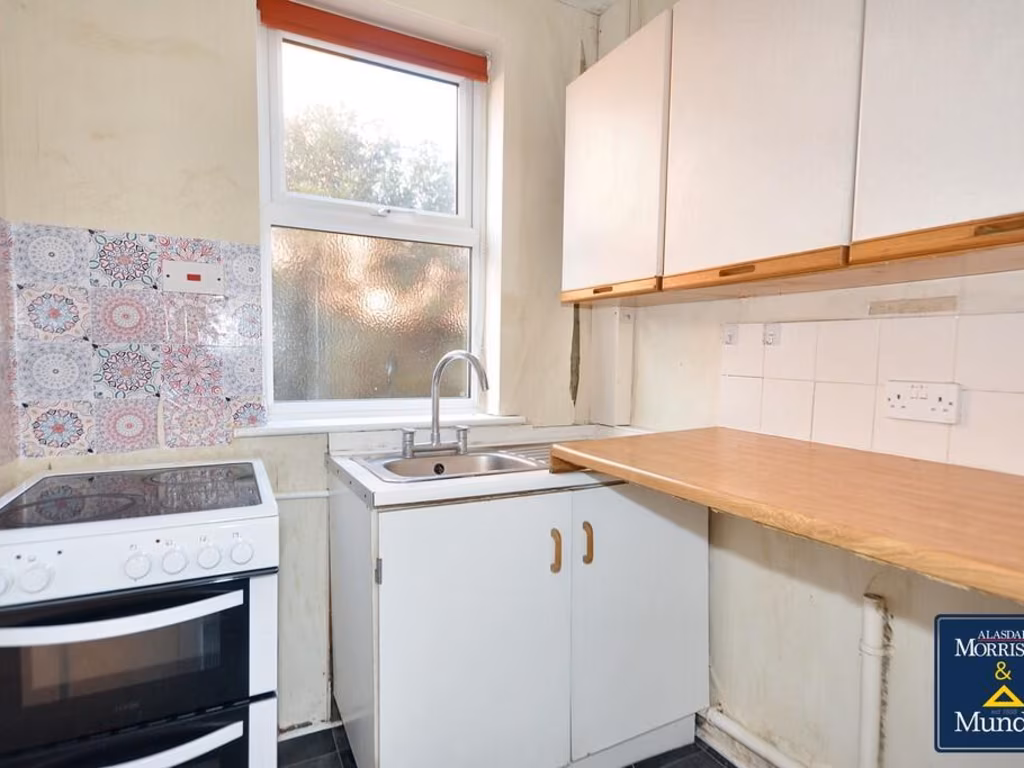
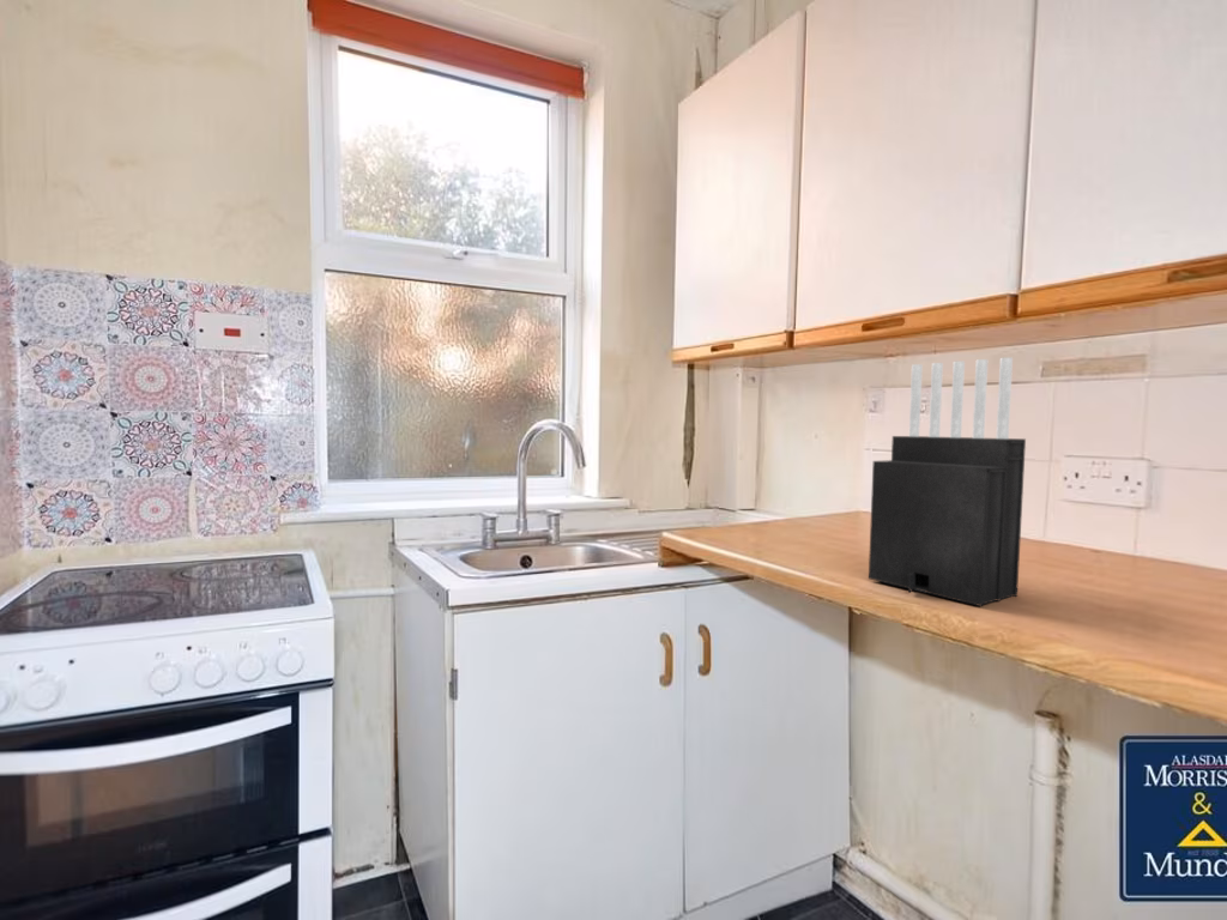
+ knife block [868,356,1027,607]
